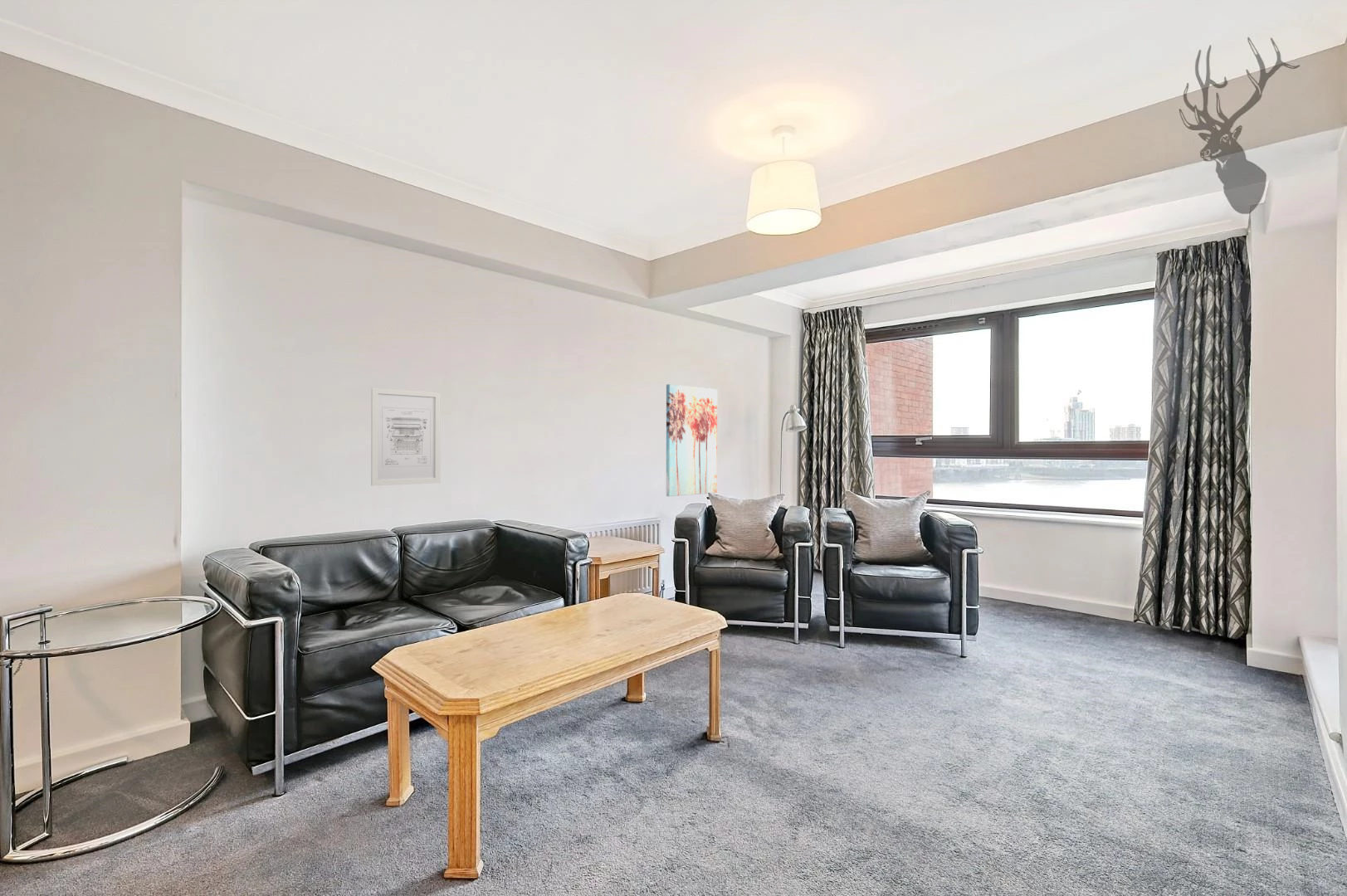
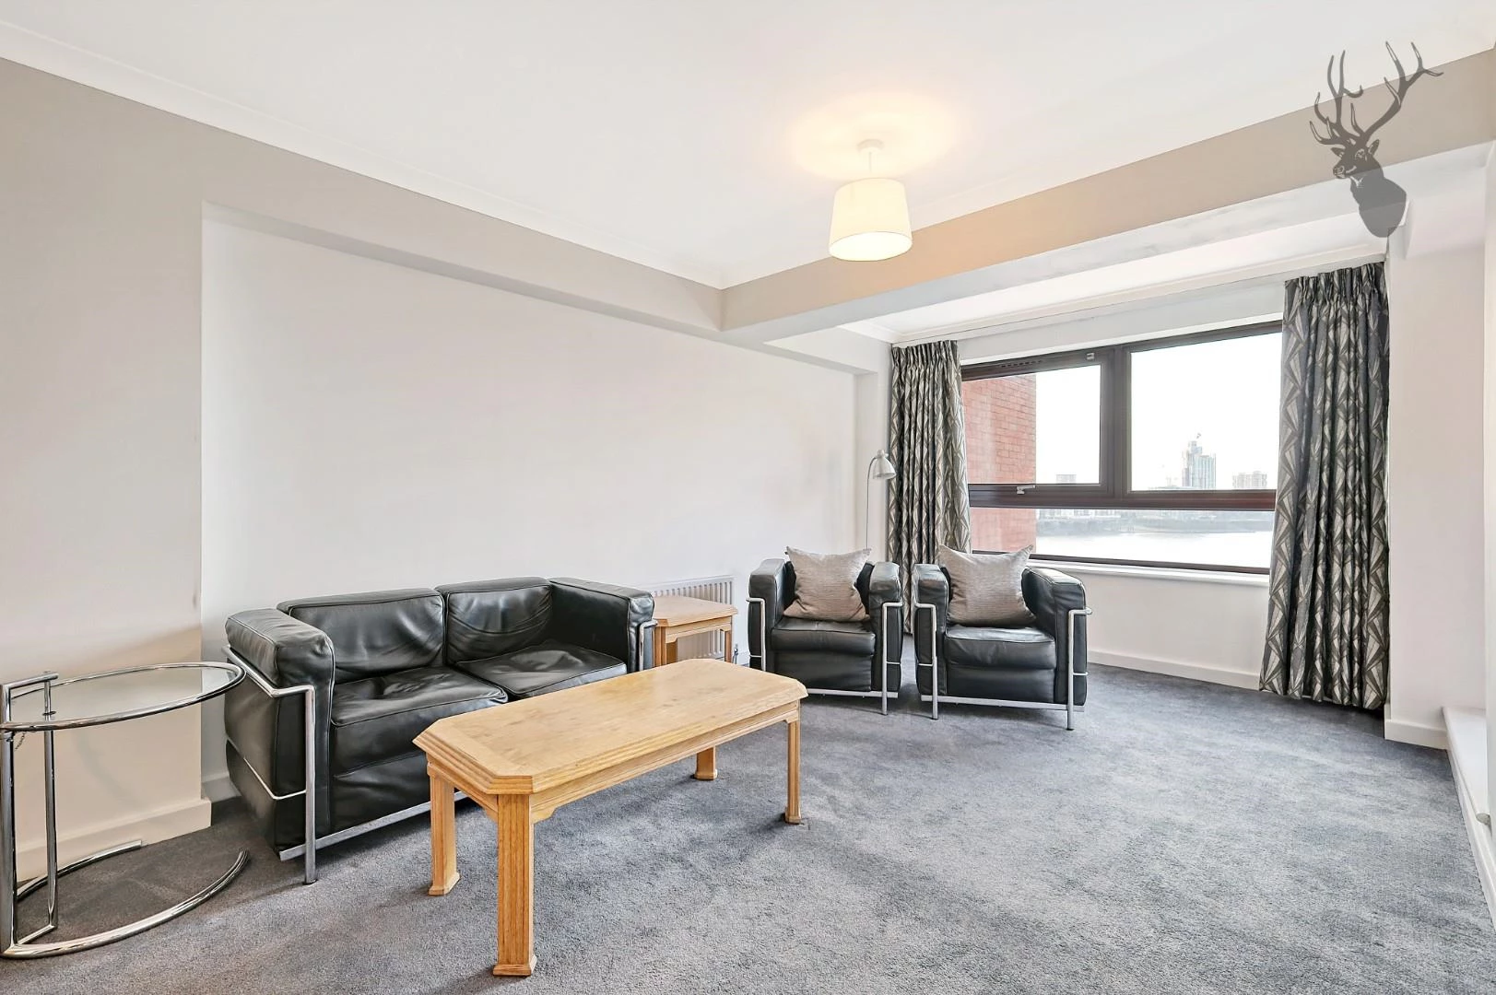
- wall art [666,383,718,497]
- wall art [370,387,442,487]
